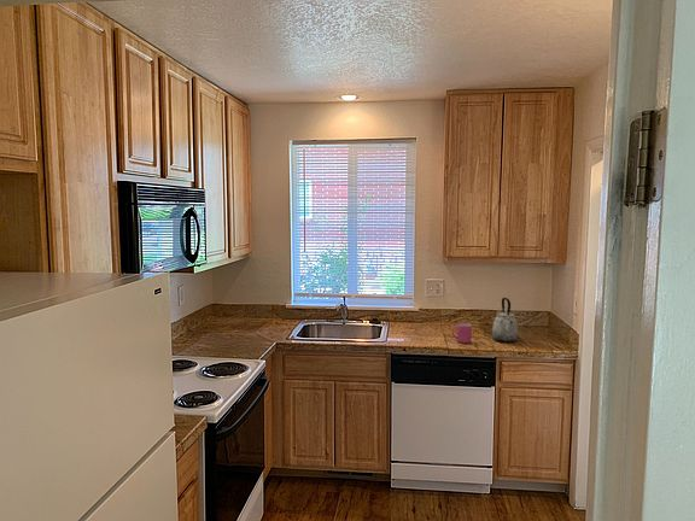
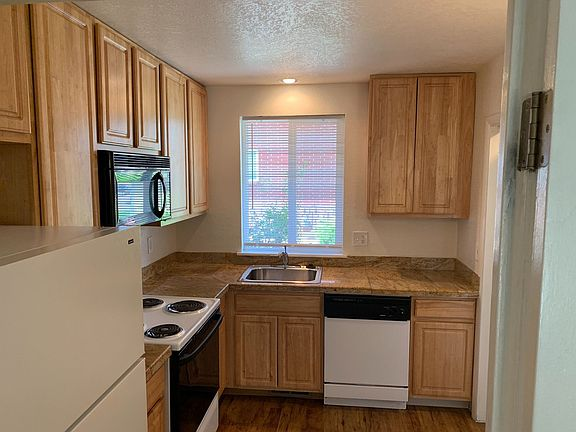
- mug [451,322,473,344]
- kettle [491,297,520,344]
